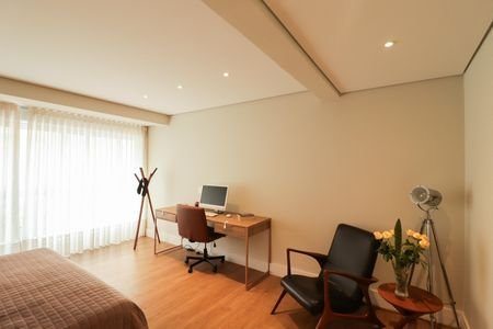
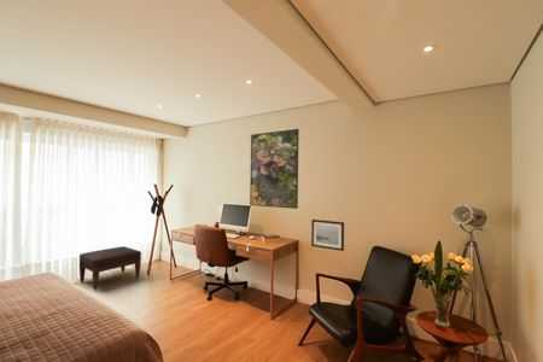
+ wall art [310,218,345,252]
+ ottoman [78,245,142,292]
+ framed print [249,128,300,210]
